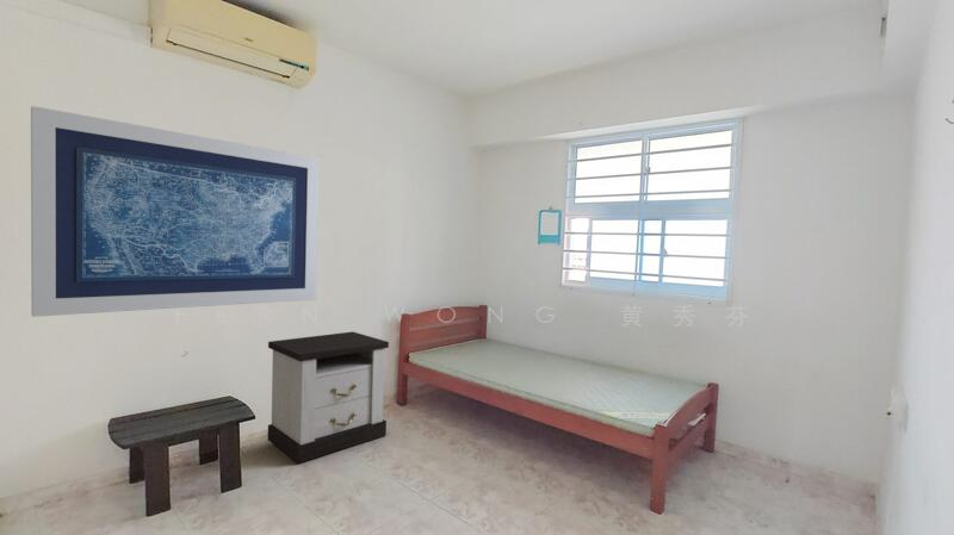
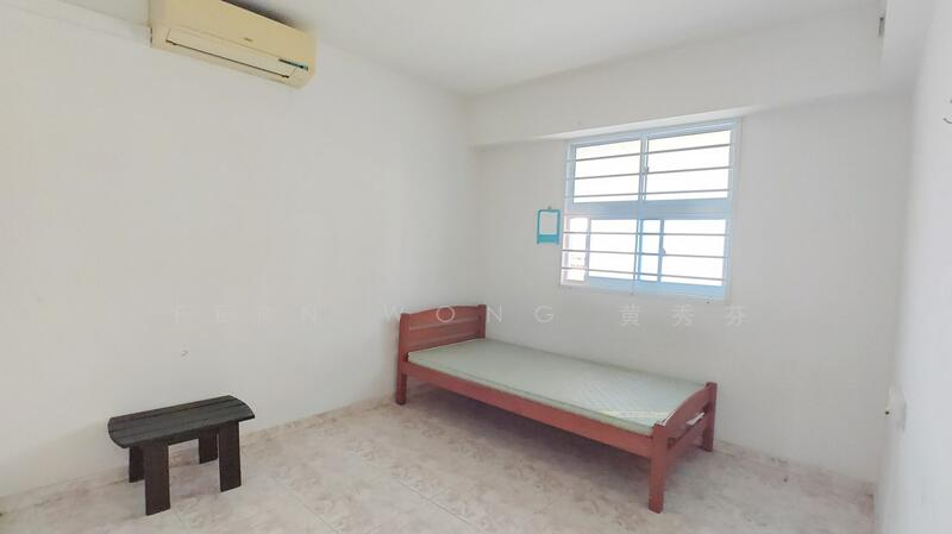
- wall art [30,105,321,318]
- nightstand [267,330,390,465]
